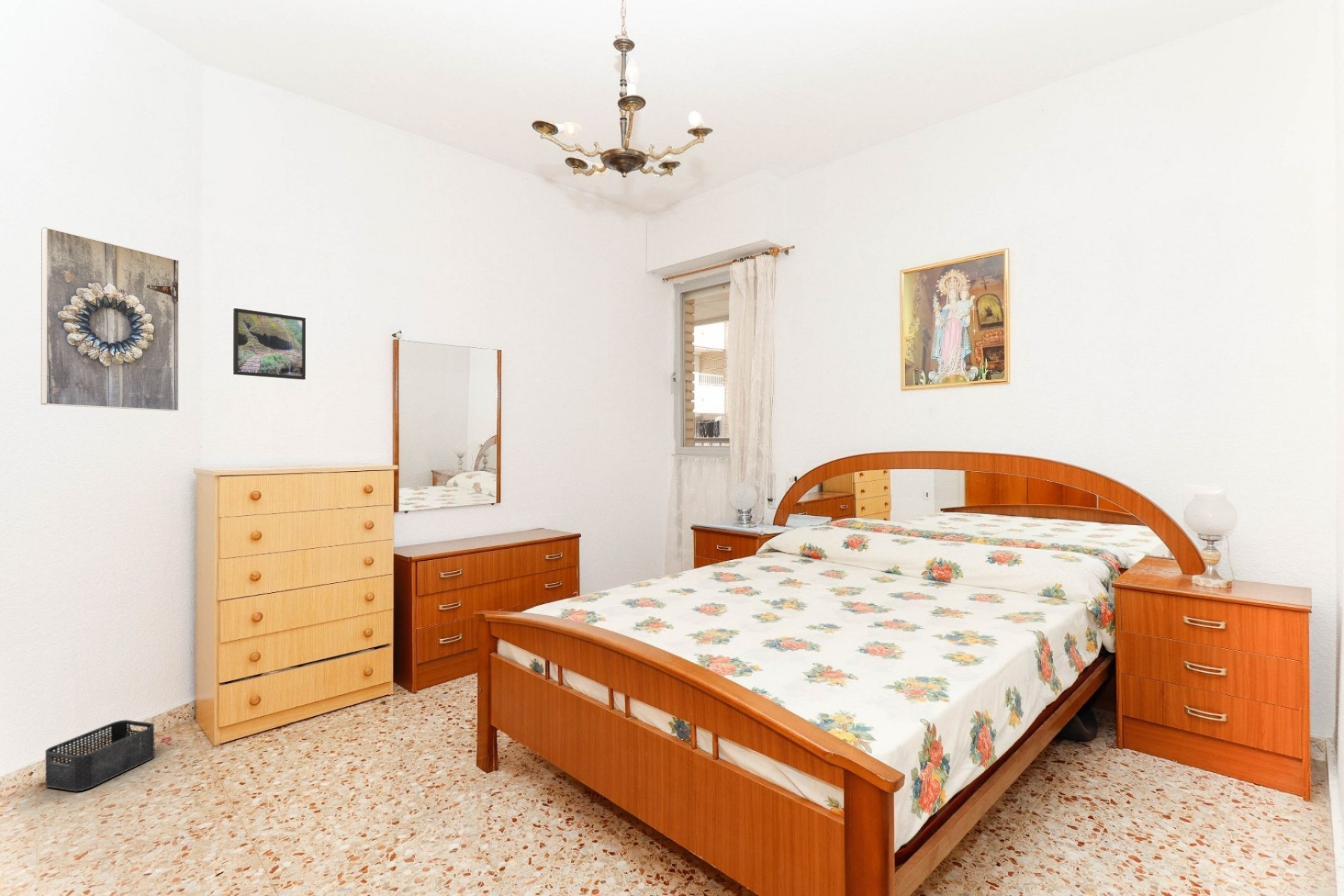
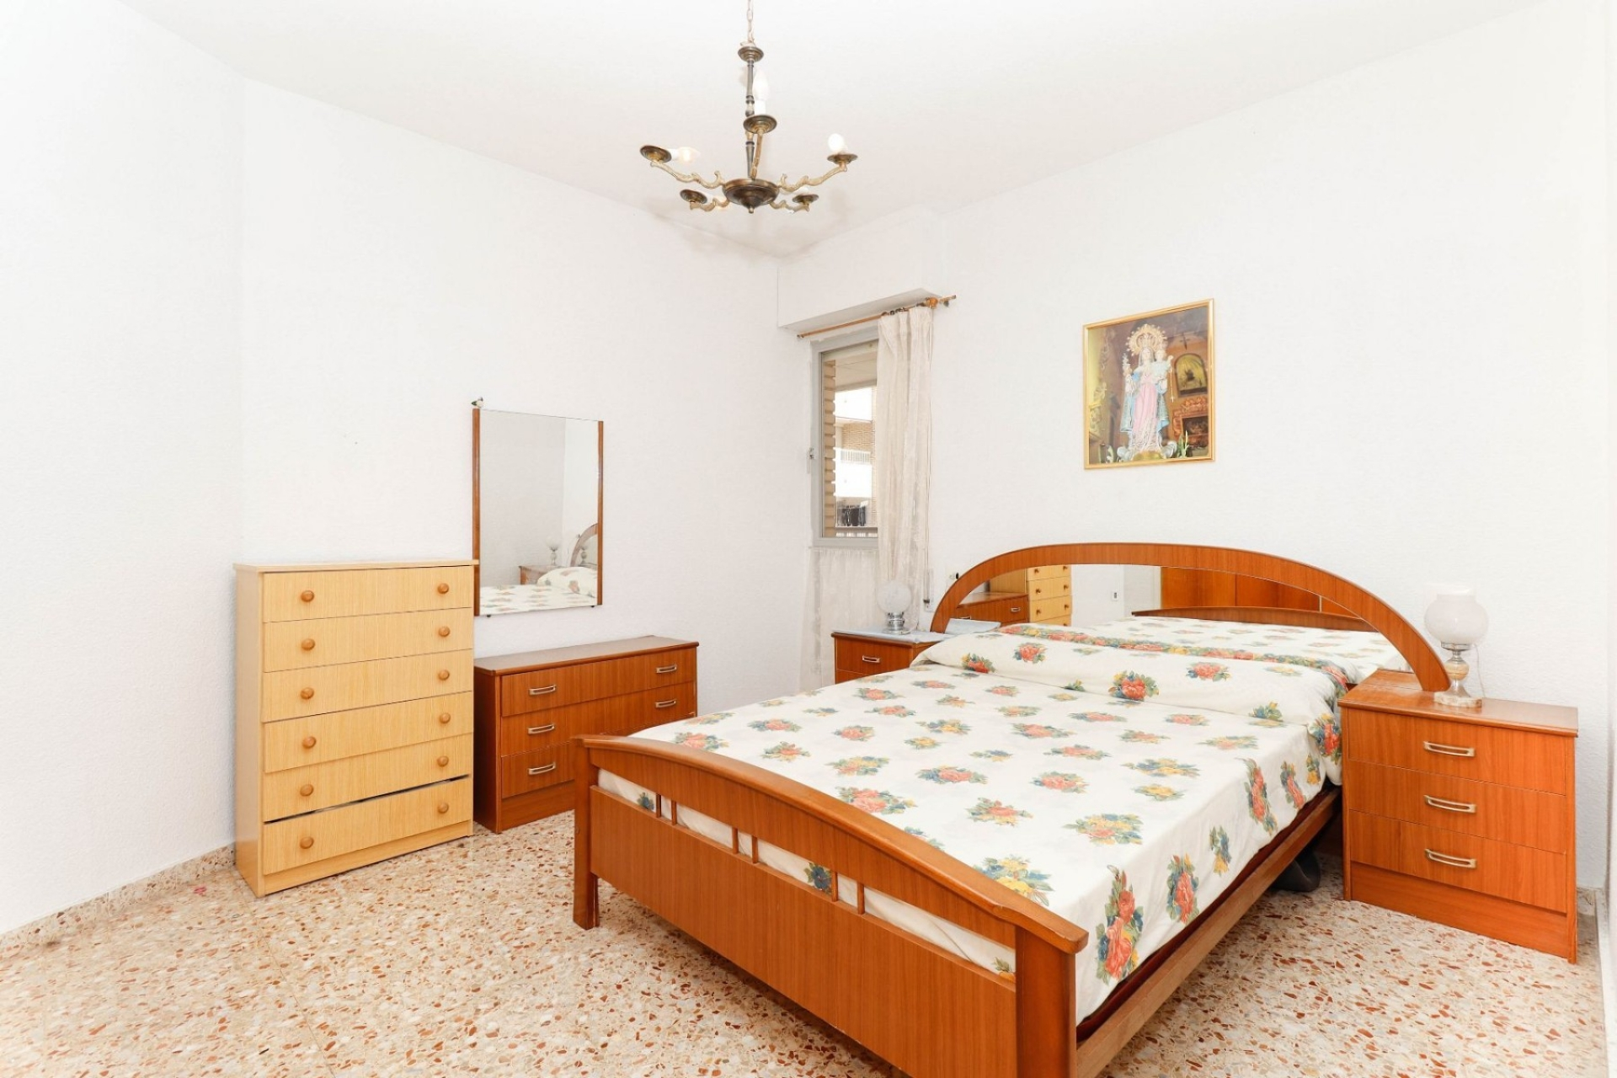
- storage bin [45,719,155,792]
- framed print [40,227,180,412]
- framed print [232,307,307,380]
